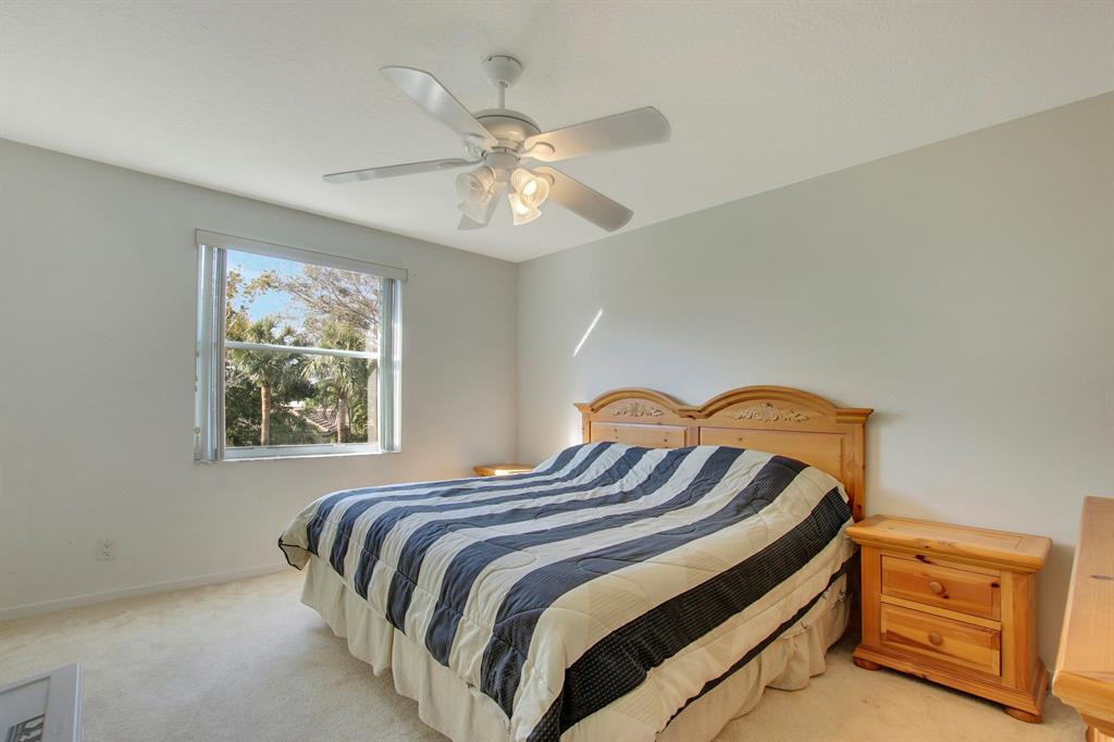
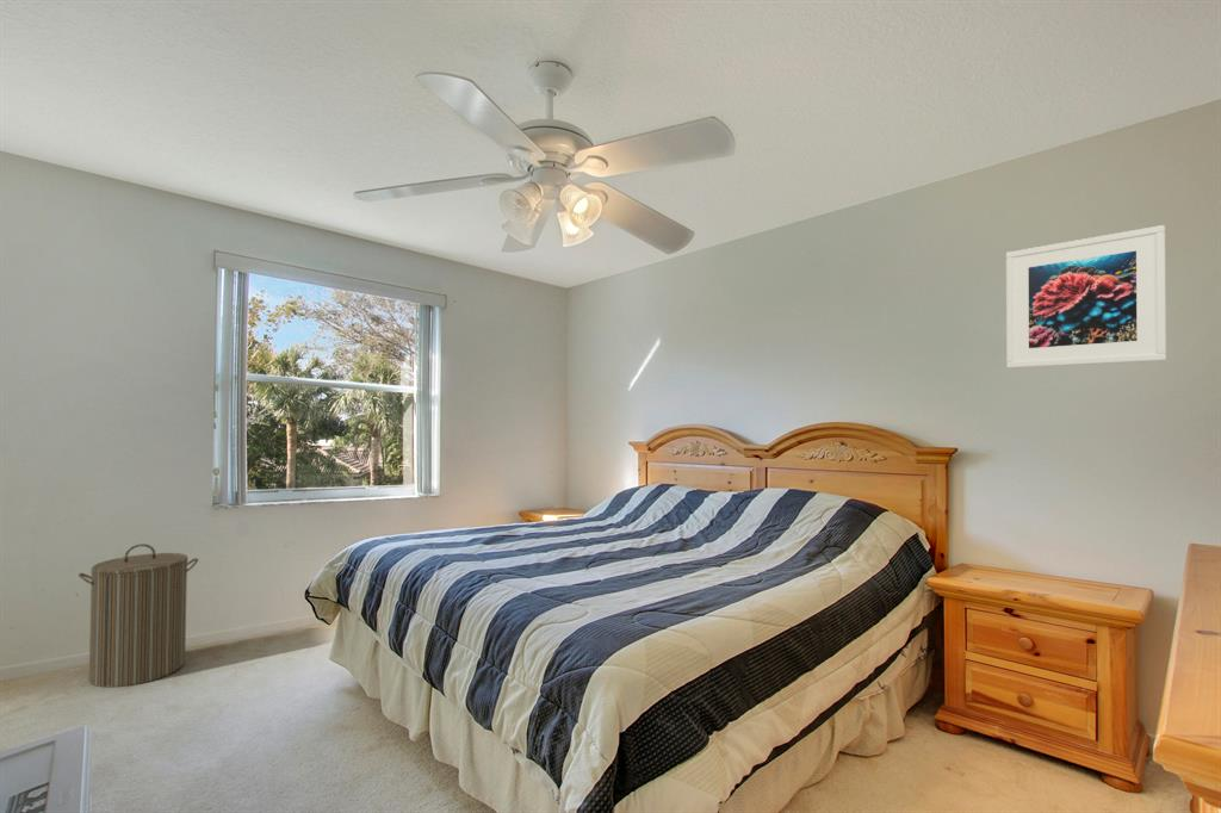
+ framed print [1005,224,1167,370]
+ laundry hamper [78,542,199,689]
